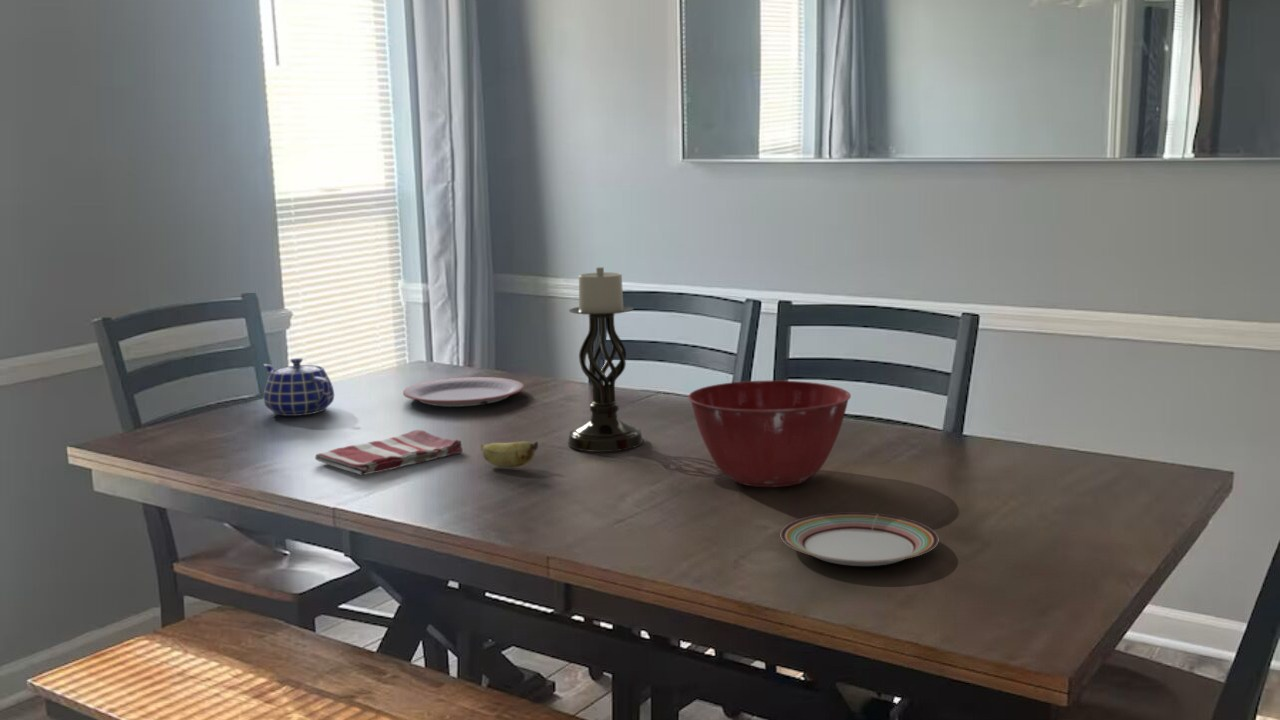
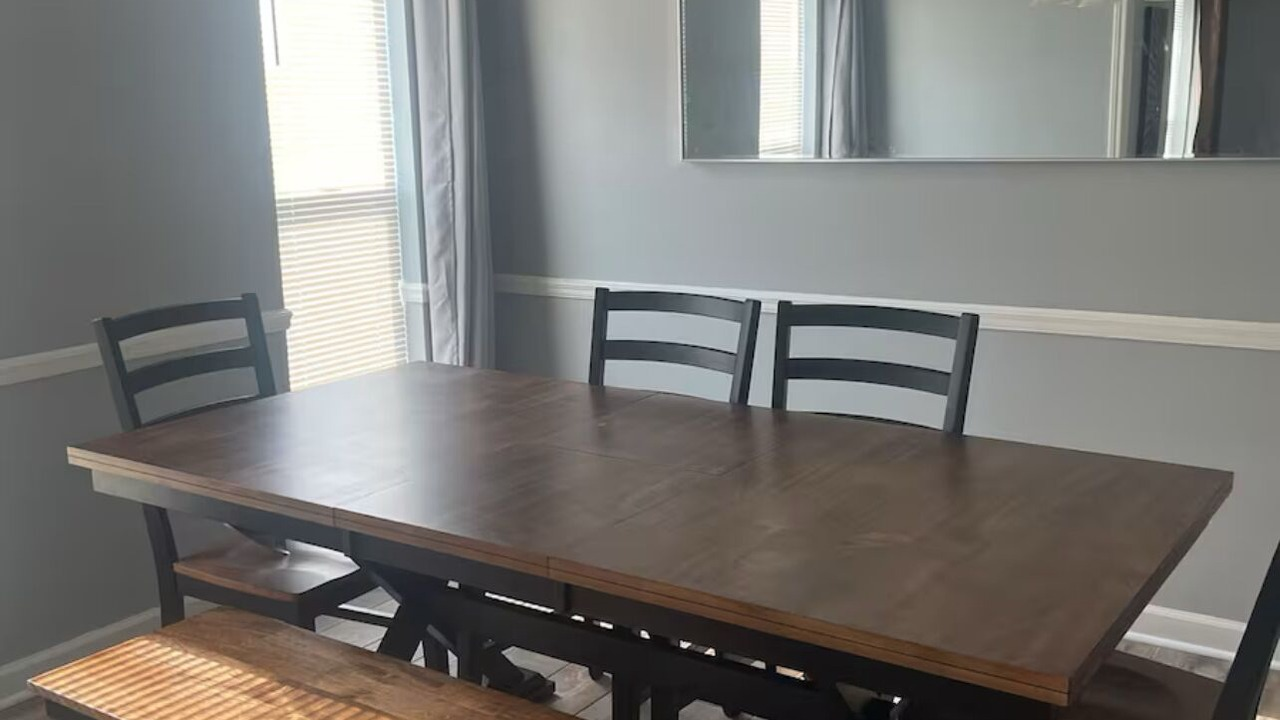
- banana [480,441,539,468]
- candle holder [567,266,644,453]
- plate [402,376,525,408]
- mixing bowl [687,380,852,488]
- teapot [263,357,335,417]
- dish towel [314,429,464,476]
- plate [780,512,939,567]
